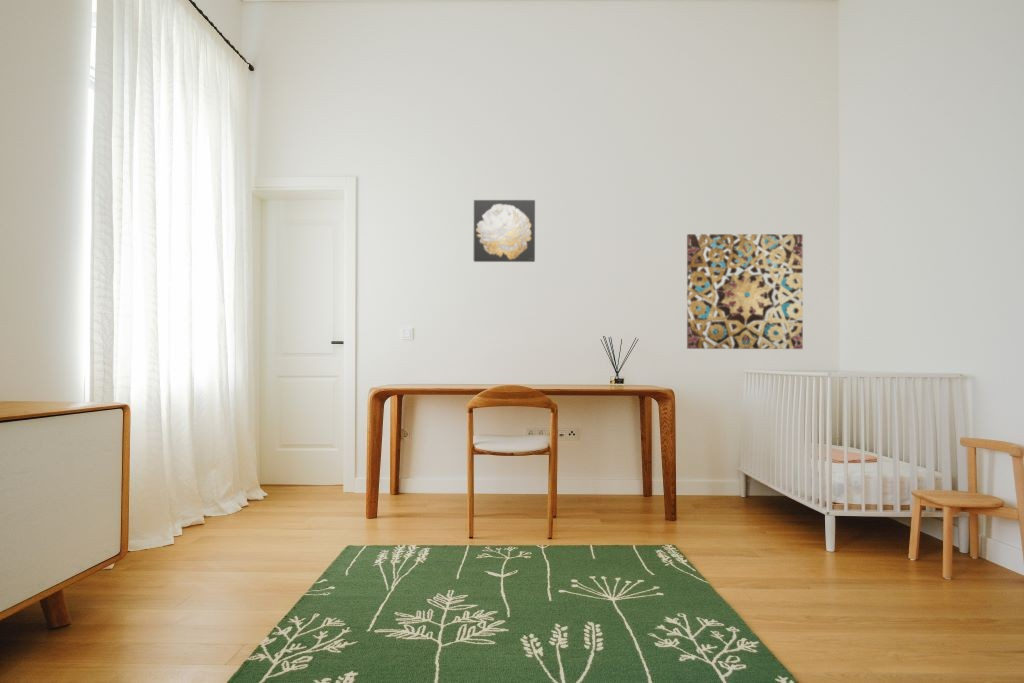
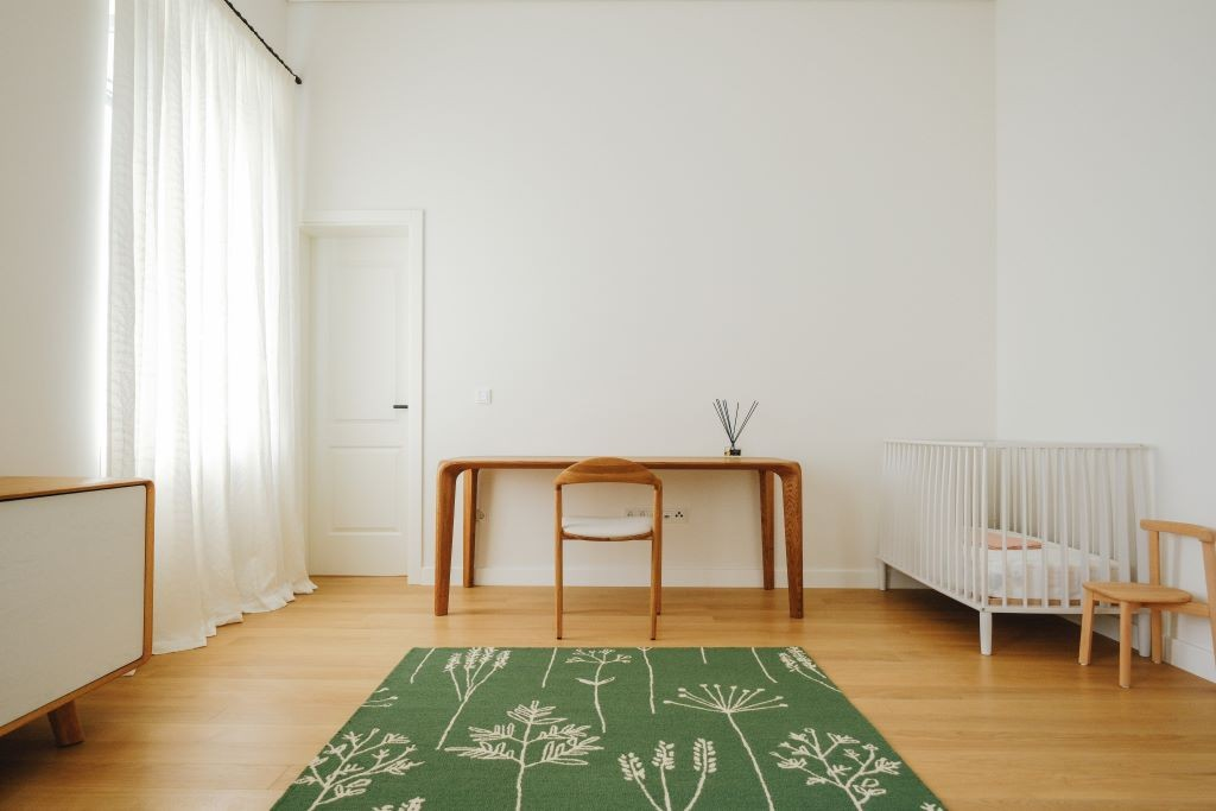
- wall art [686,233,804,350]
- wall art [473,199,536,263]
